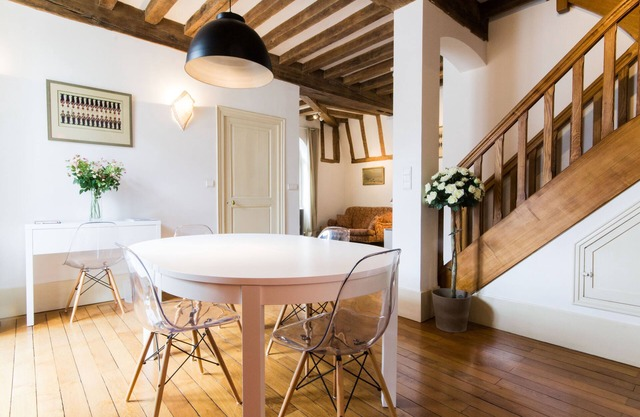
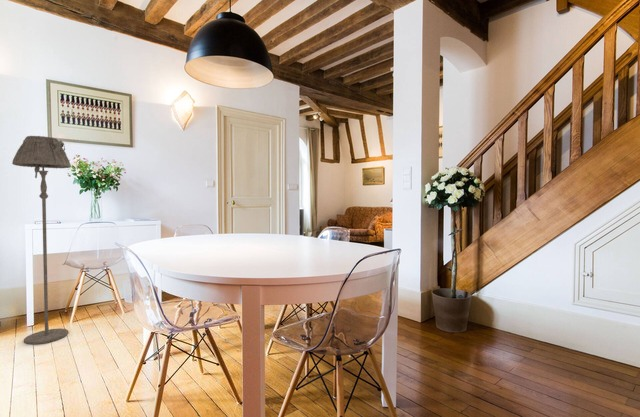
+ floor lamp [11,135,72,346]
